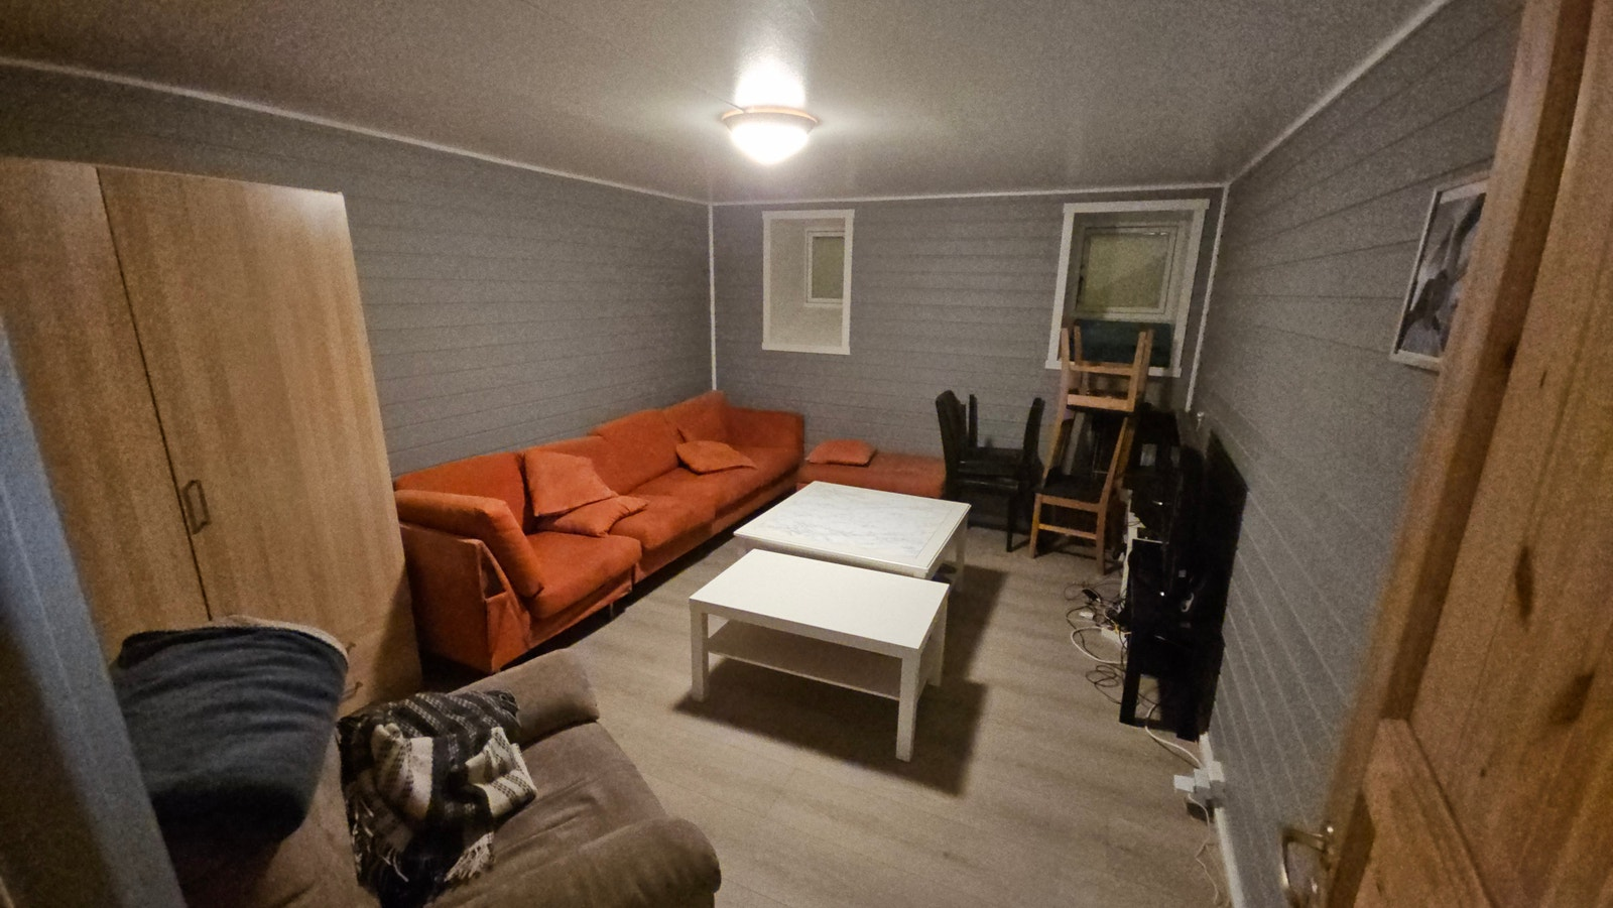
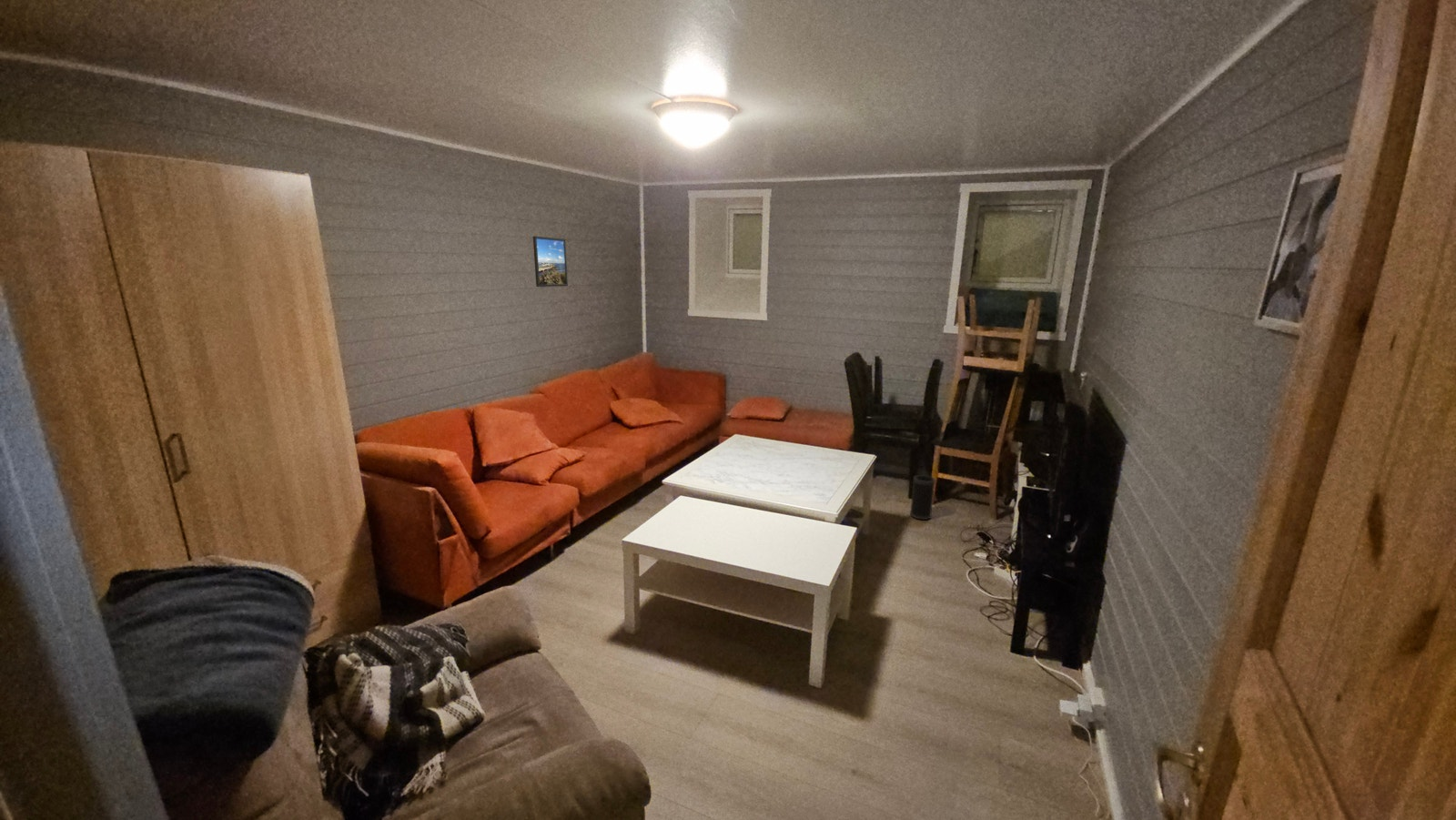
+ speaker [909,474,935,521]
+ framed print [532,236,569,288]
